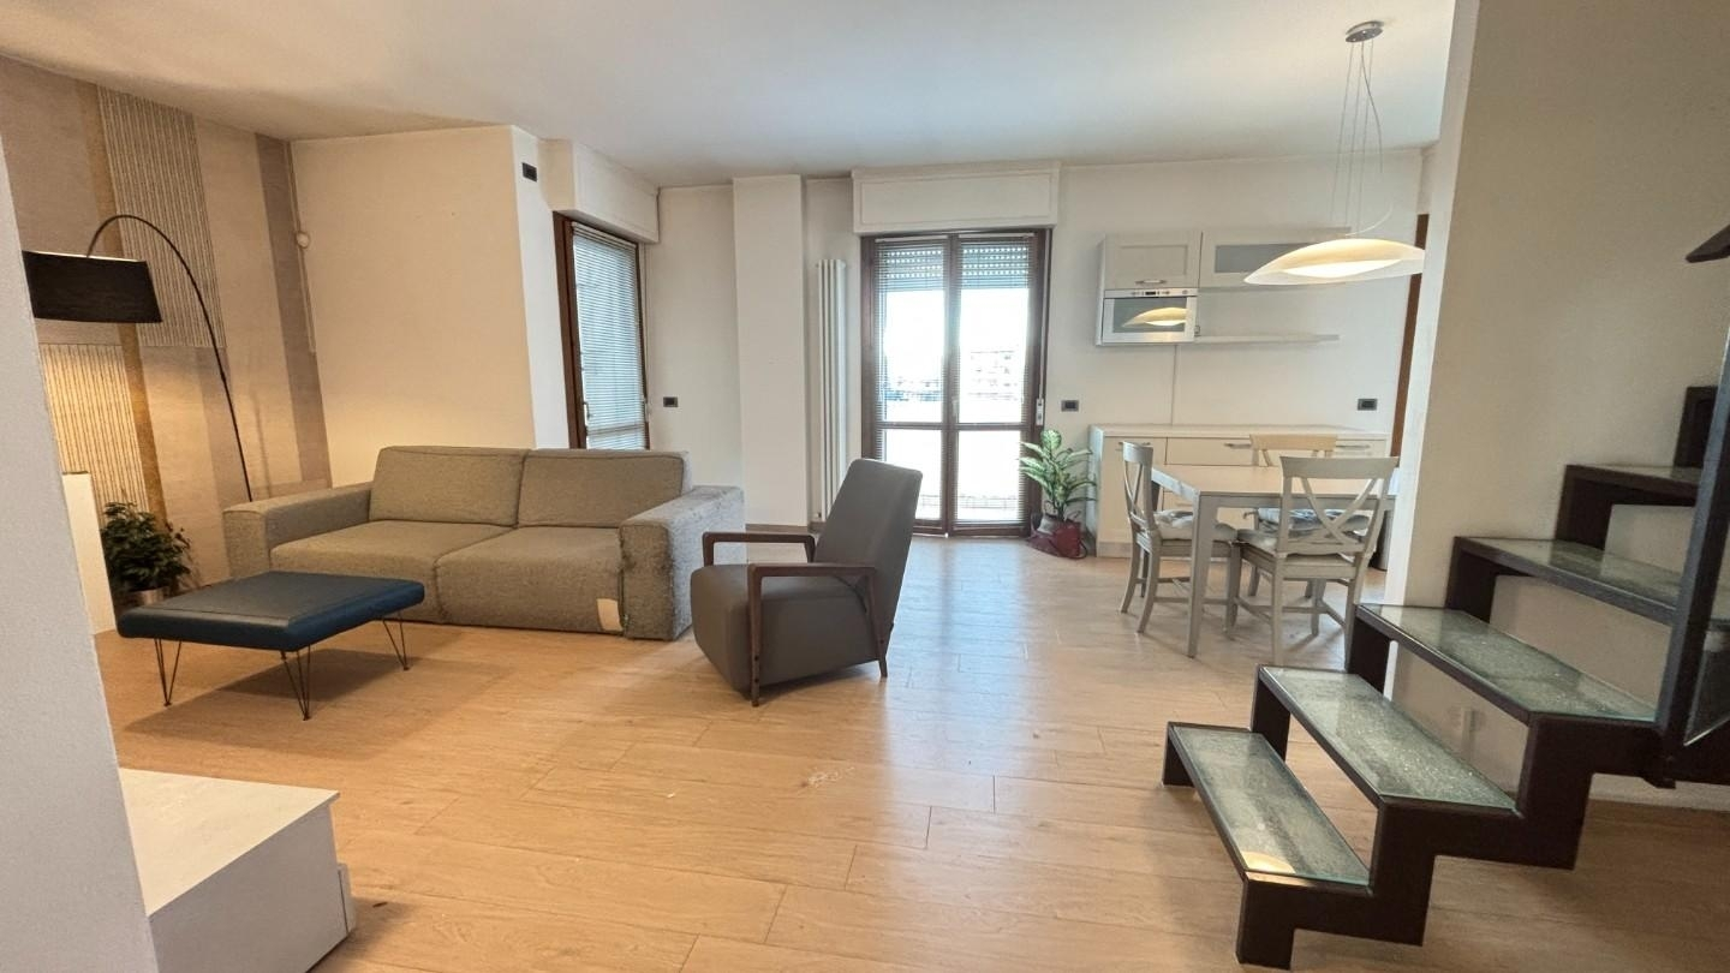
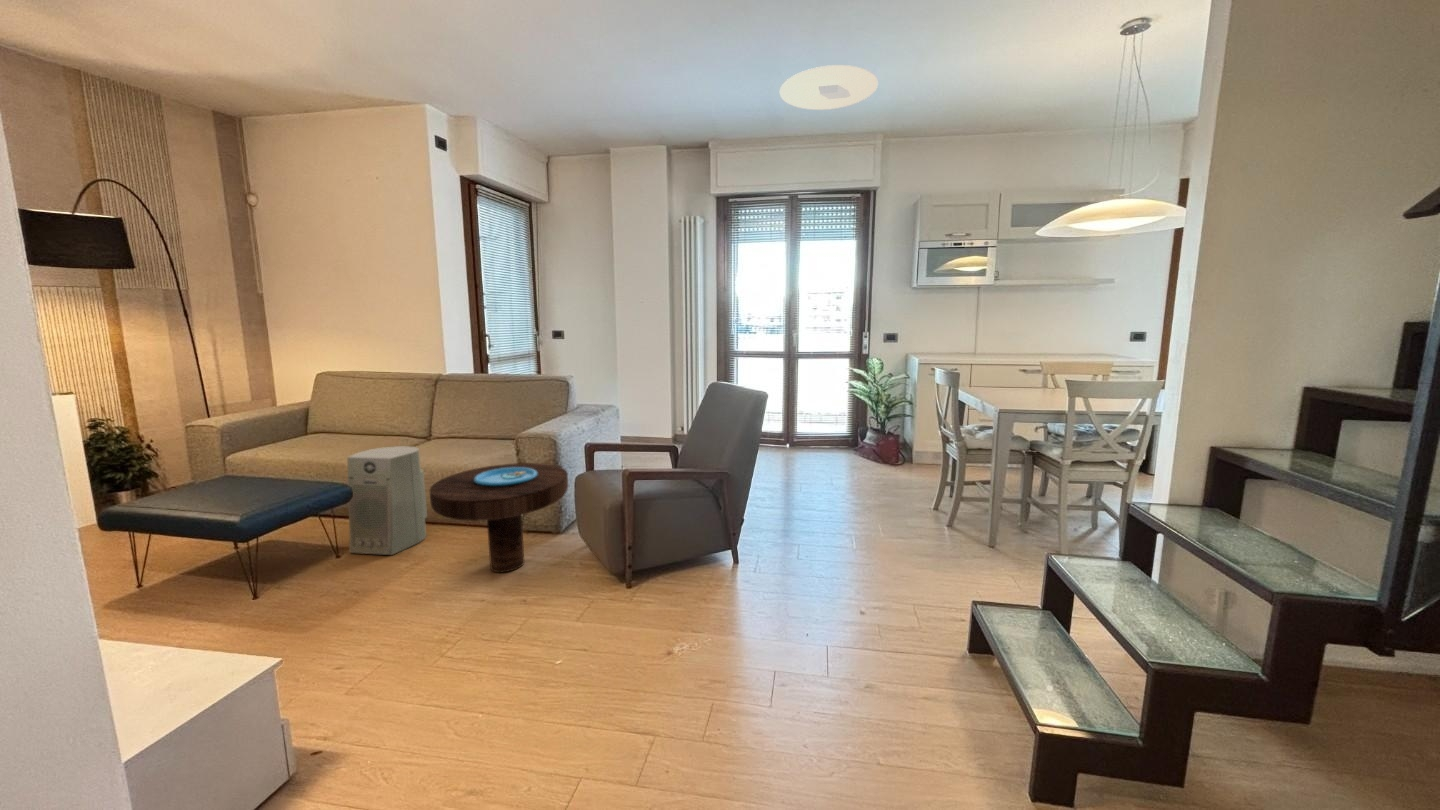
+ ceiling light [779,64,879,111]
+ side table [429,462,569,574]
+ fan [346,445,428,556]
